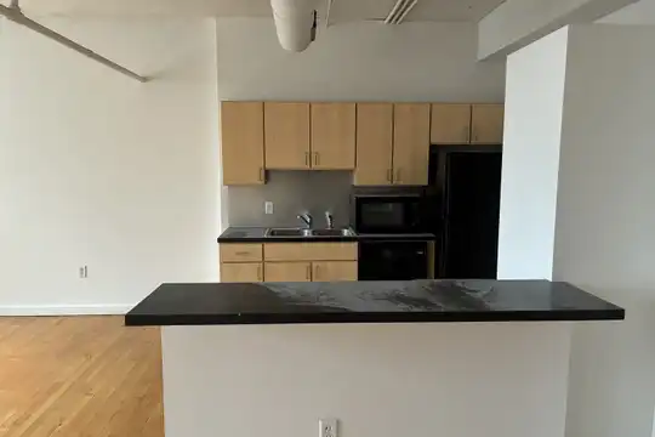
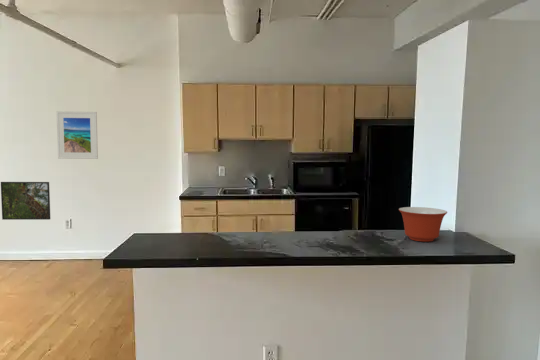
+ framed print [0,181,51,221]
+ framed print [56,110,99,160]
+ mixing bowl [398,206,448,242]
